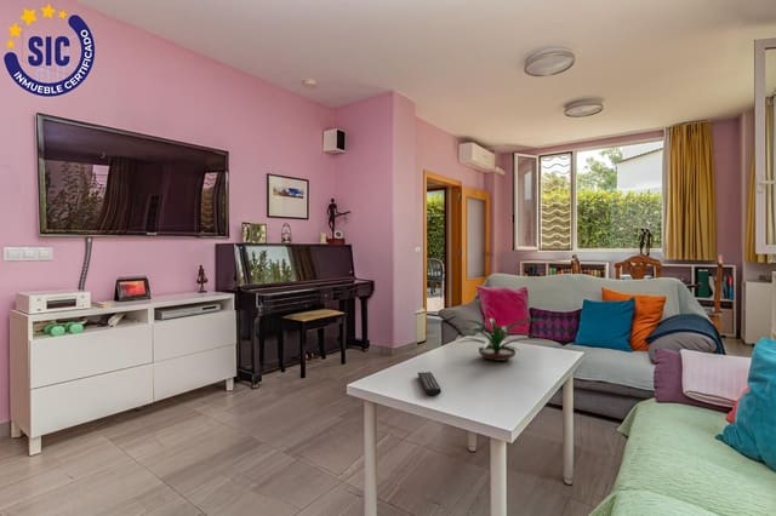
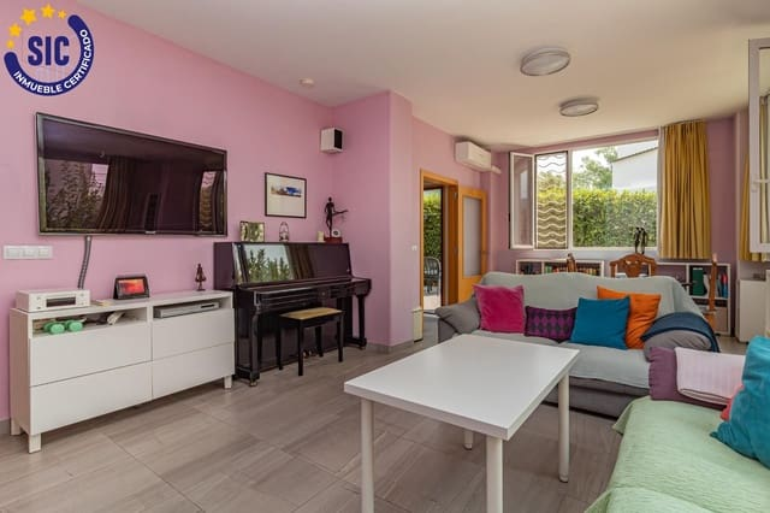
- remote control [416,371,443,396]
- plant [456,317,557,362]
